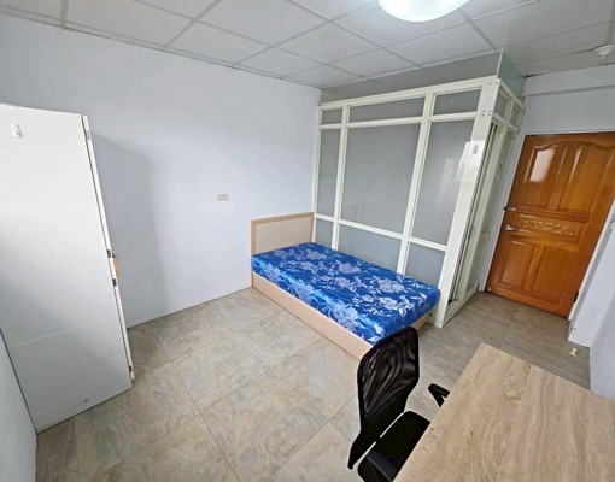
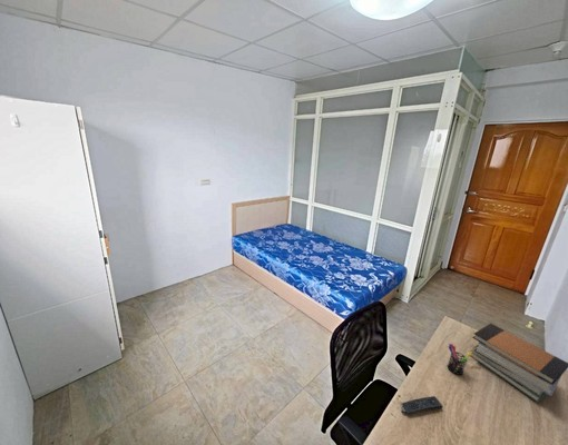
+ book stack [469,323,568,404]
+ pen holder [447,343,472,376]
+ remote control [400,395,444,415]
